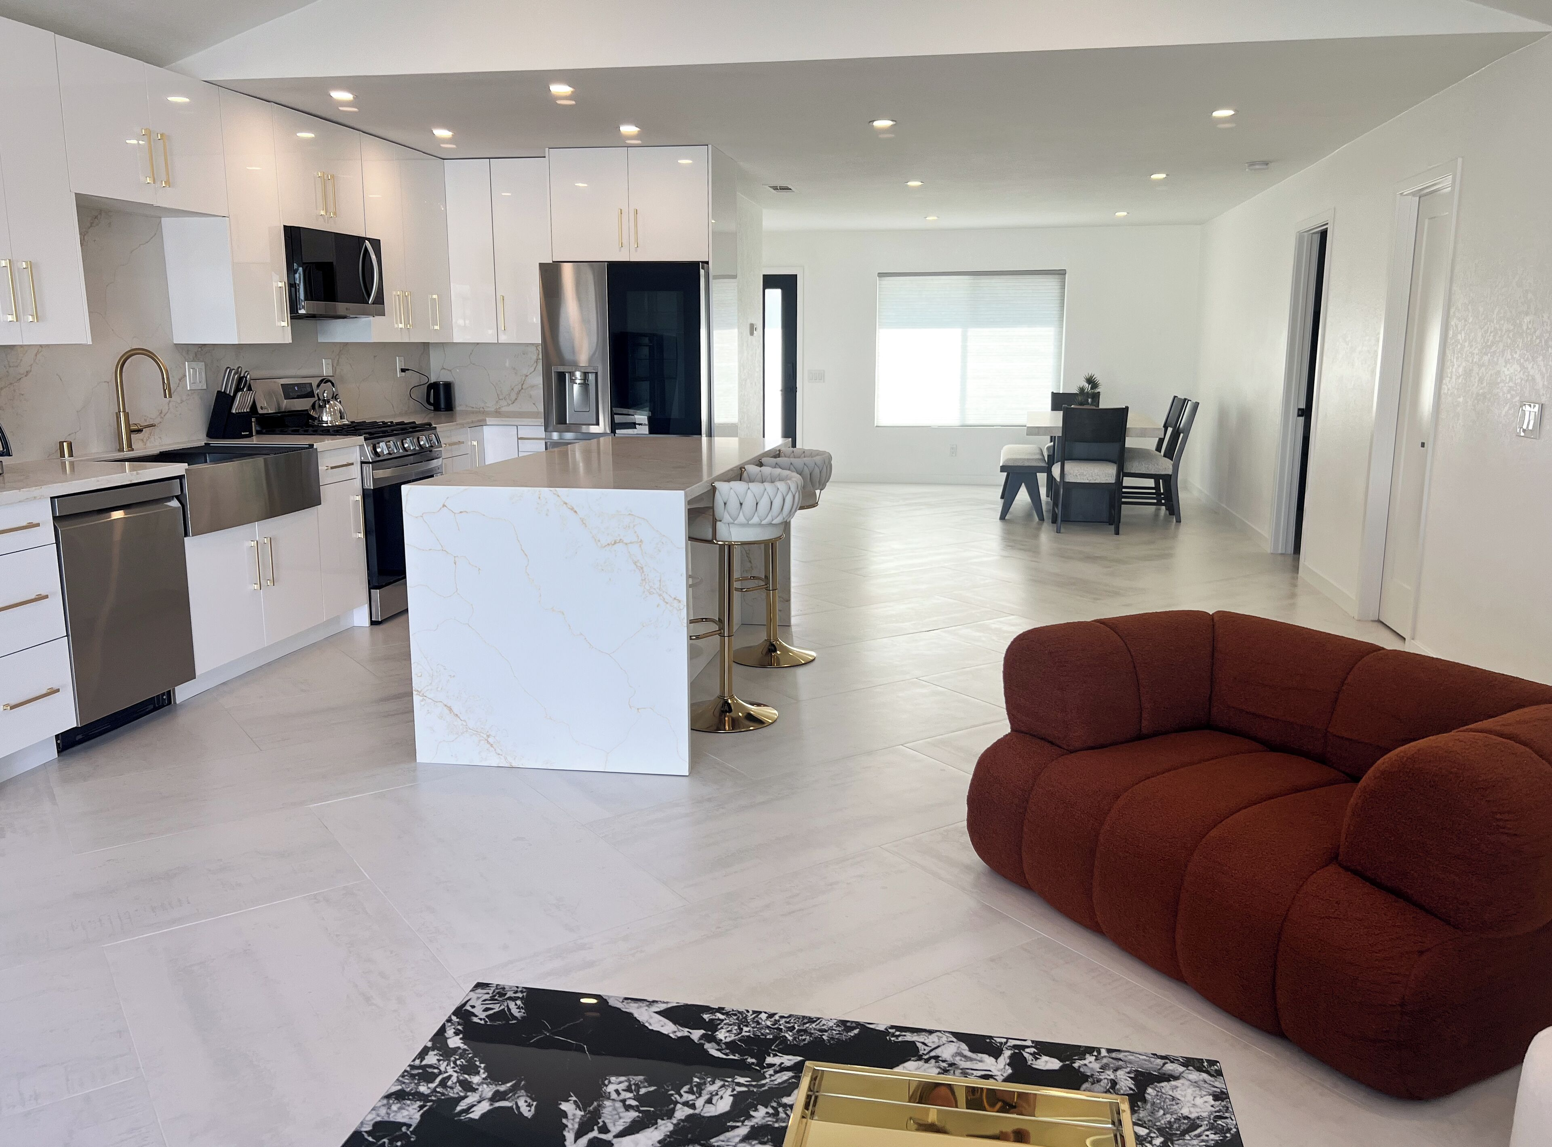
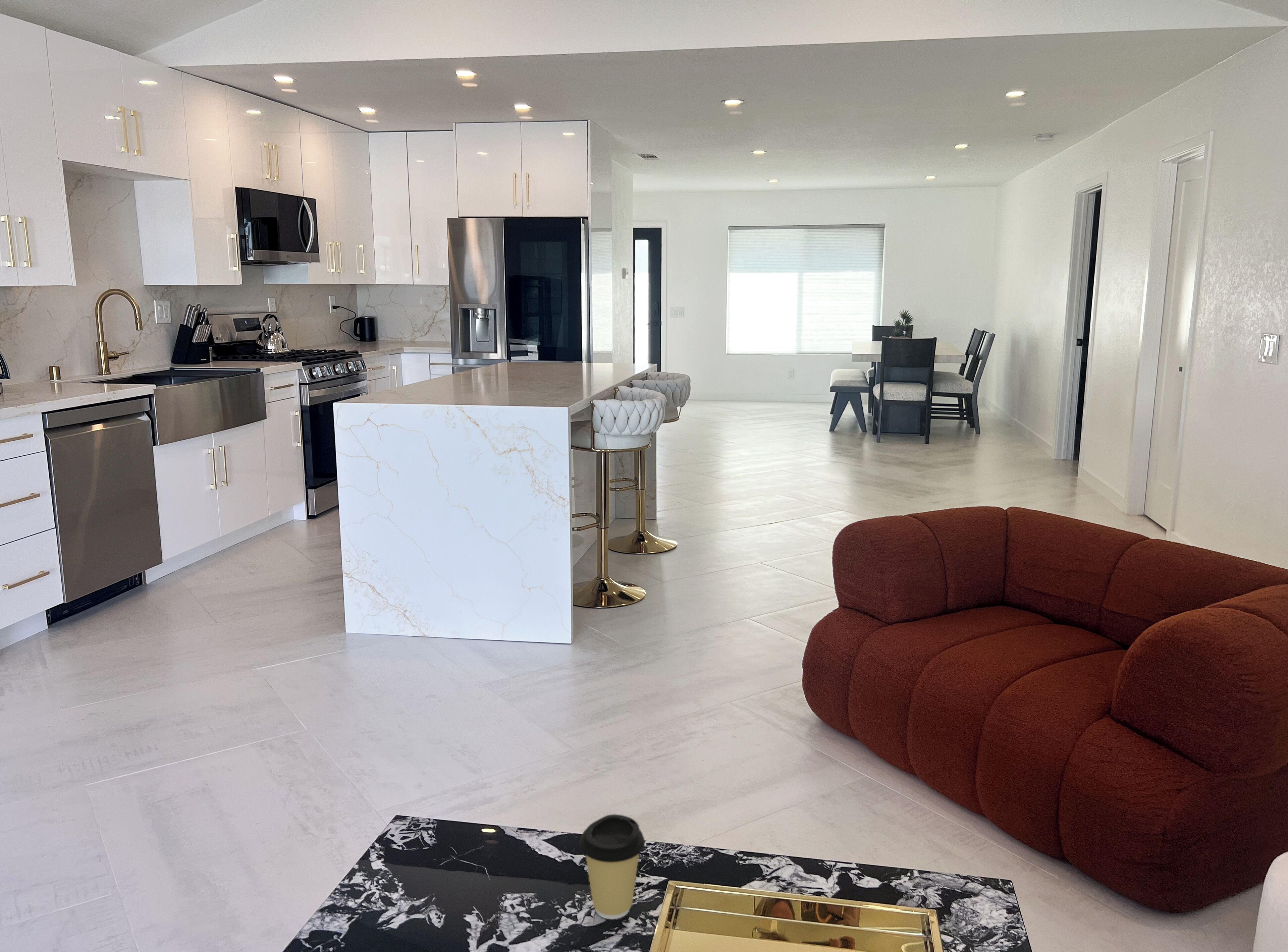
+ coffee cup [579,814,645,919]
